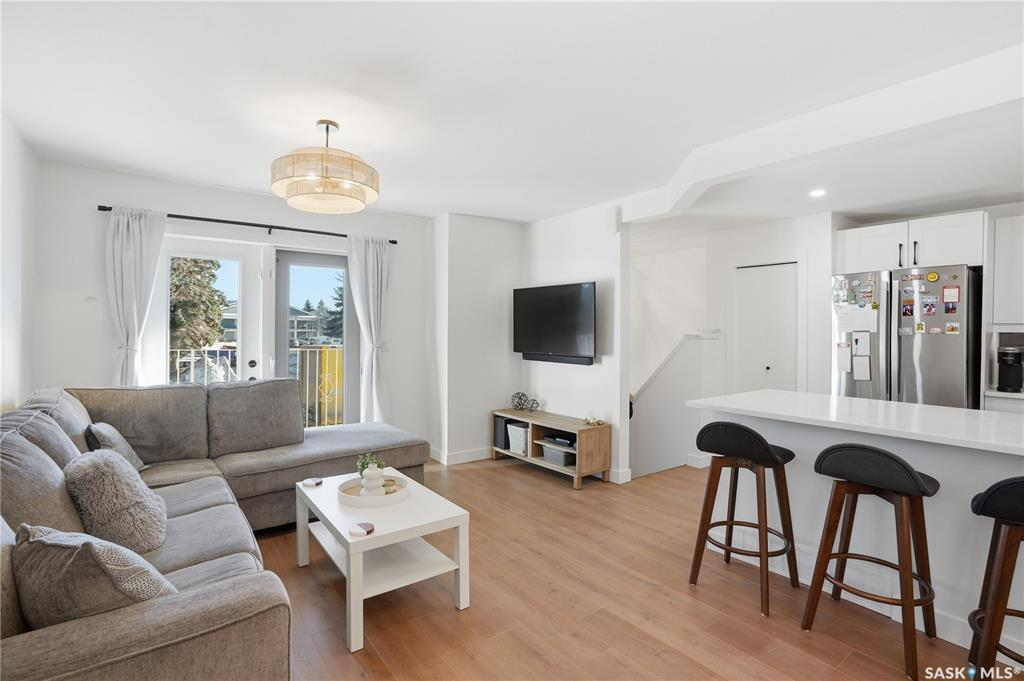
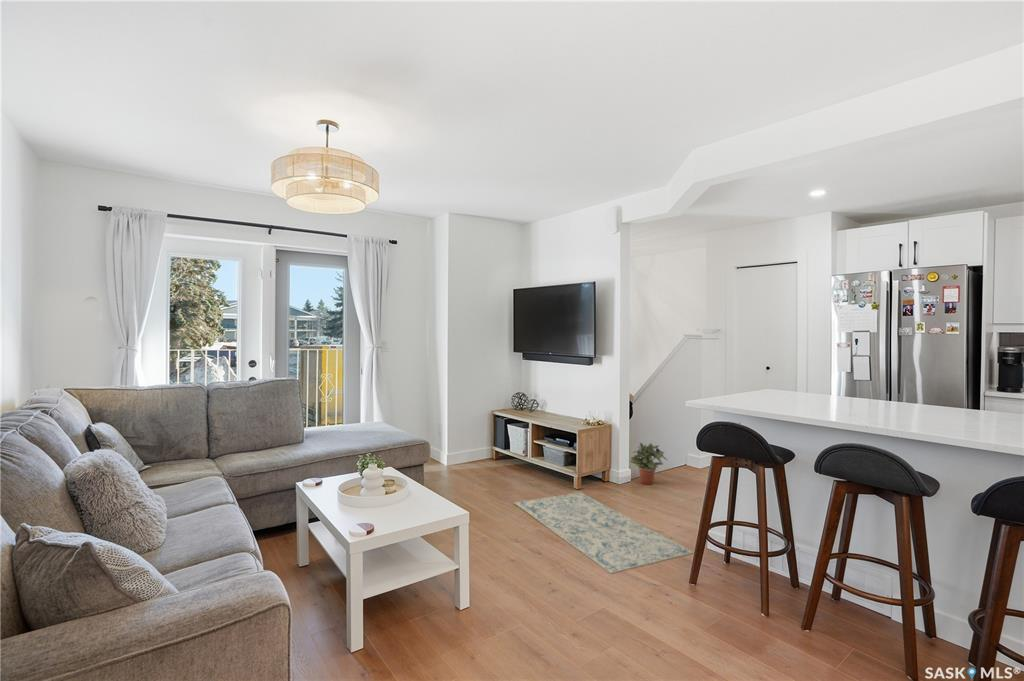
+ rug [513,491,695,575]
+ potted plant [628,442,669,485]
